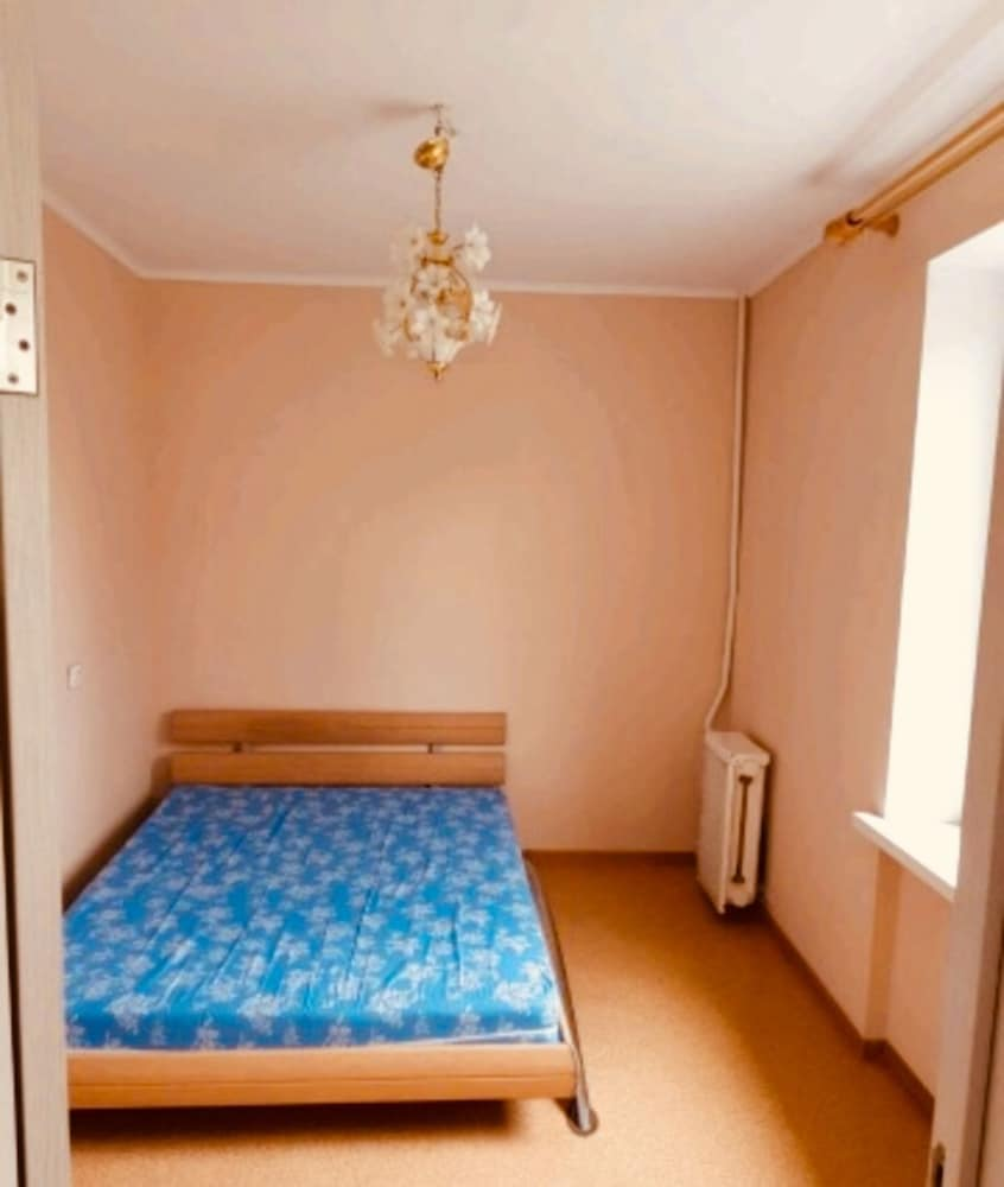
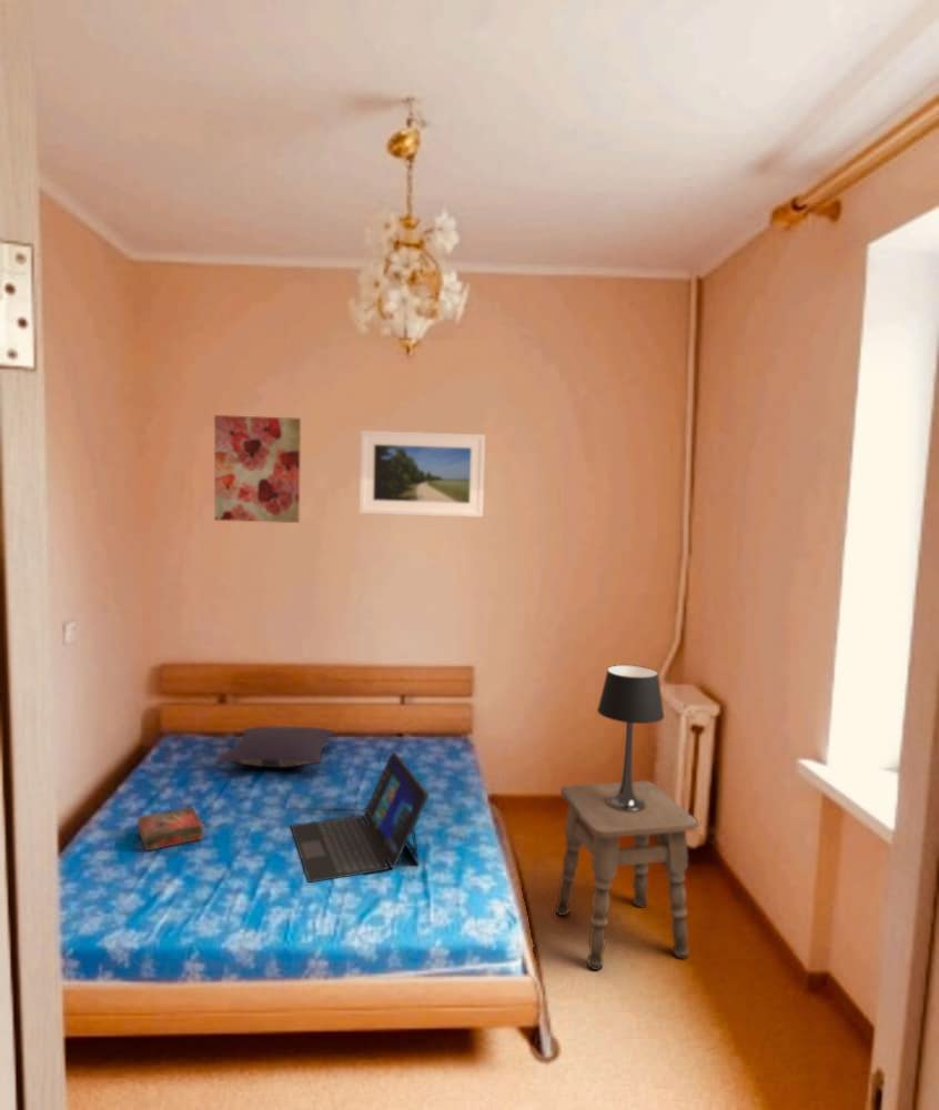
+ pillow [218,726,335,768]
+ side table [555,780,698,971]
+ laptop [290,750,430,884]
+ wall art [213,414,302,524]
+ book [137,806,205,852]
+ table lamp [596,664,666,811]
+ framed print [359,430,486,518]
